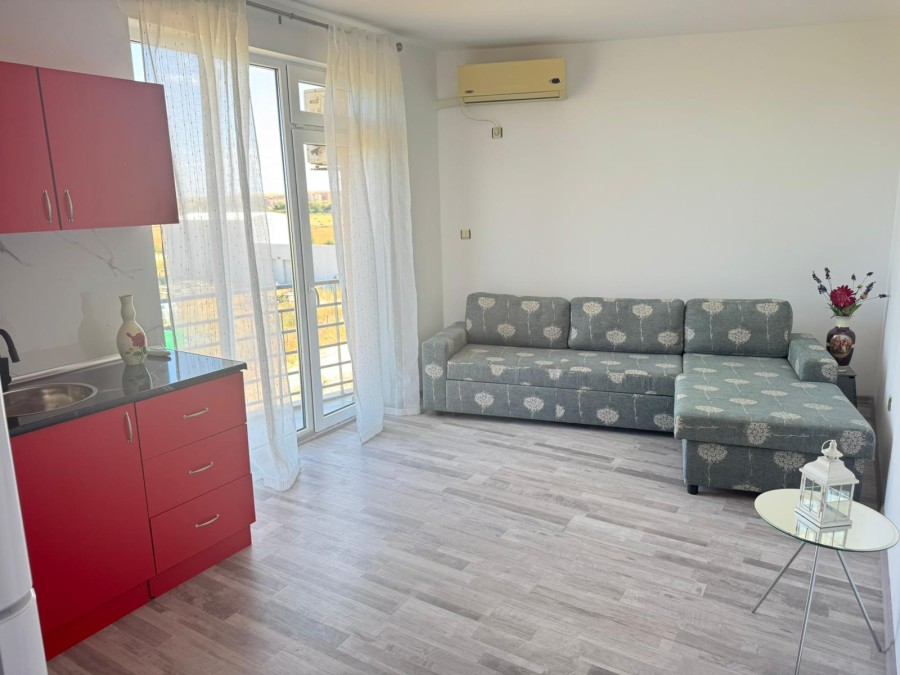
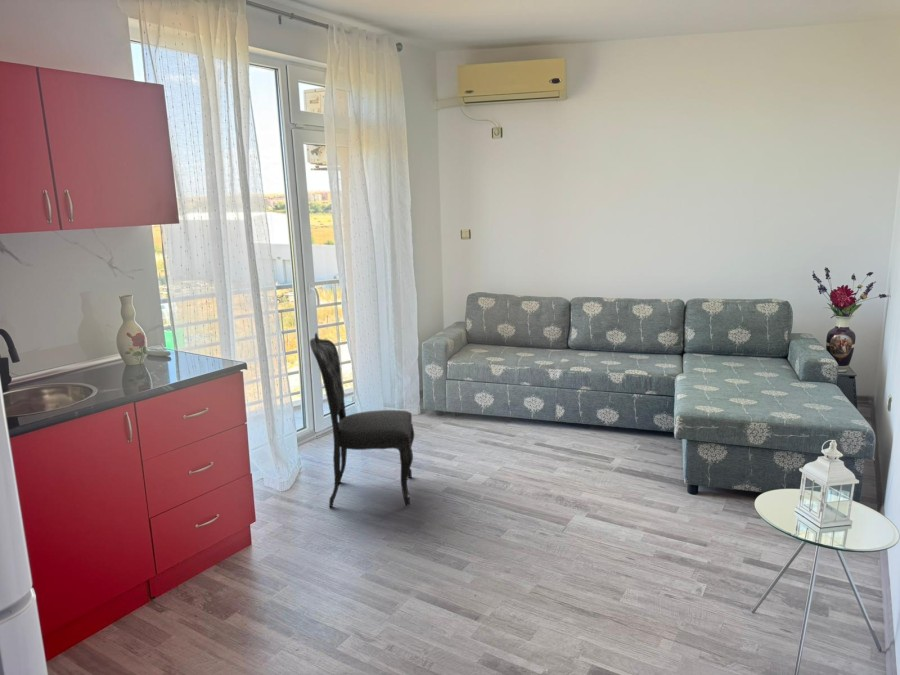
+ dining chair [309,332,415,508]
